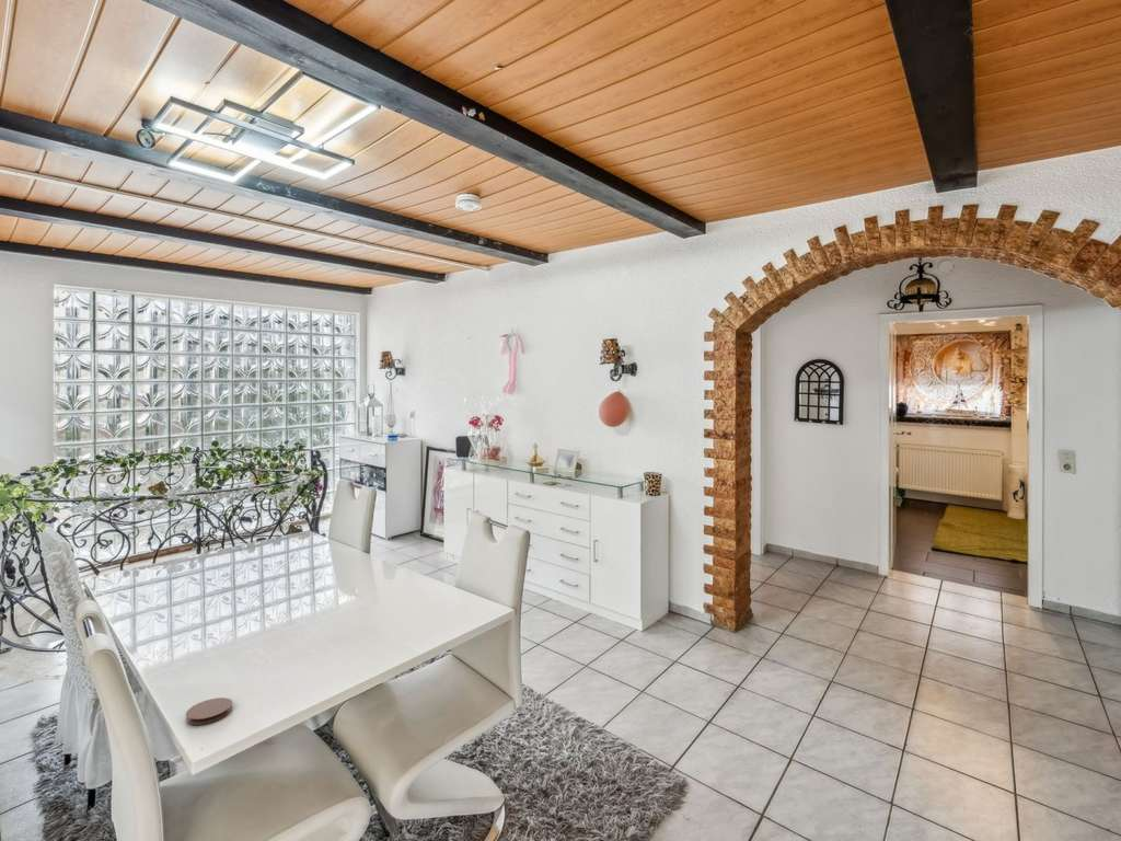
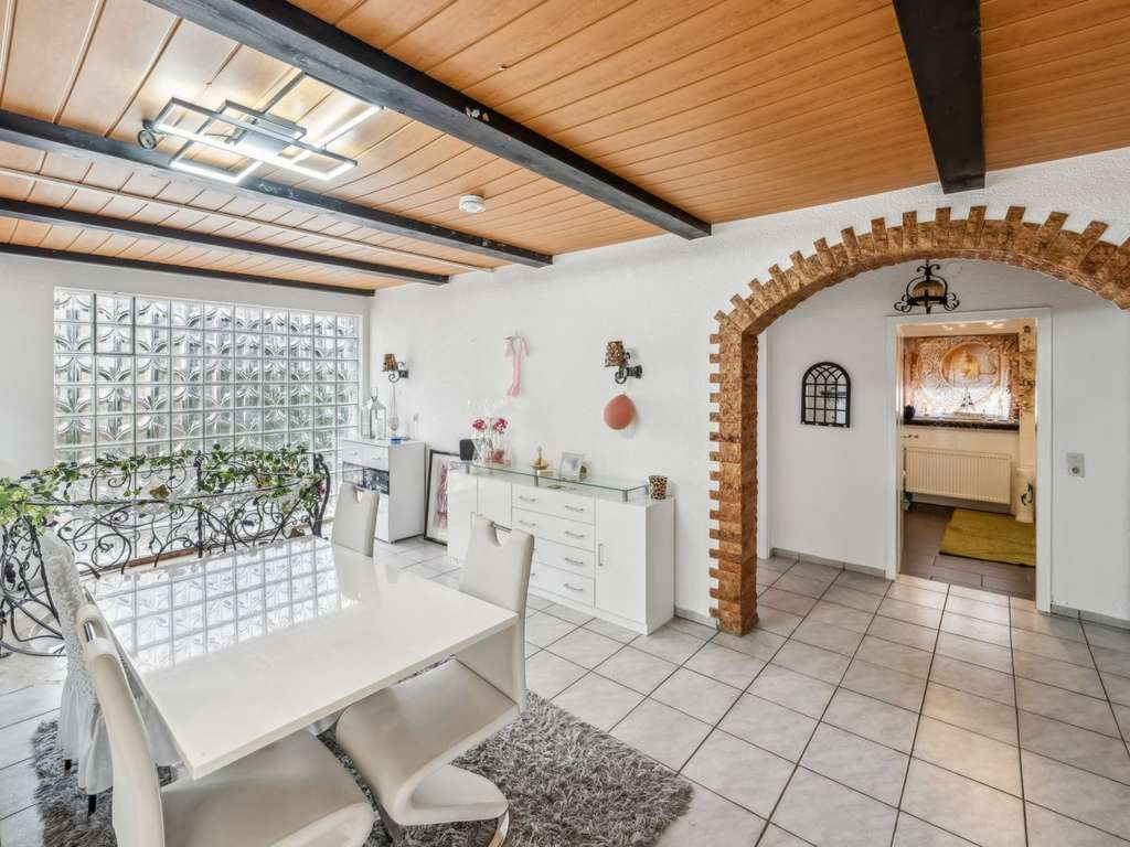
- coaster [185,696,233,726]
